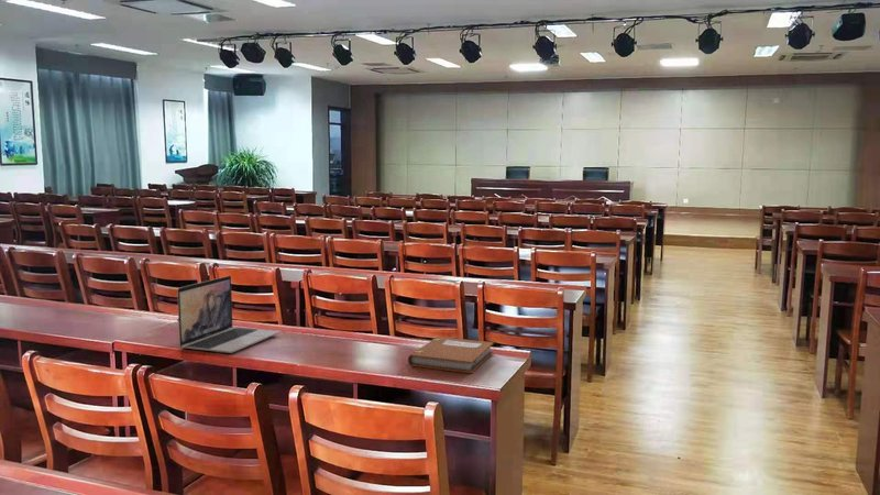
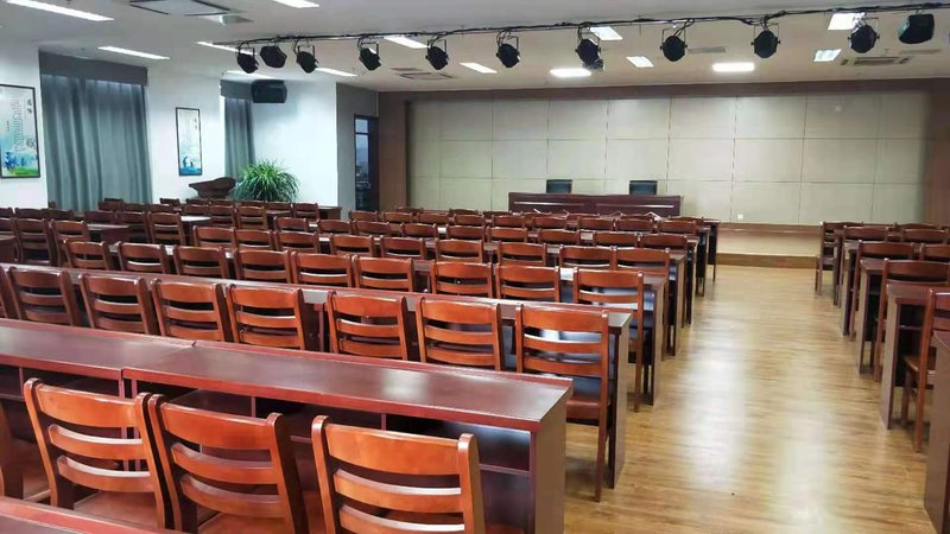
- laptop [176,275,279,354]
- notebook [407,336,495,374]
